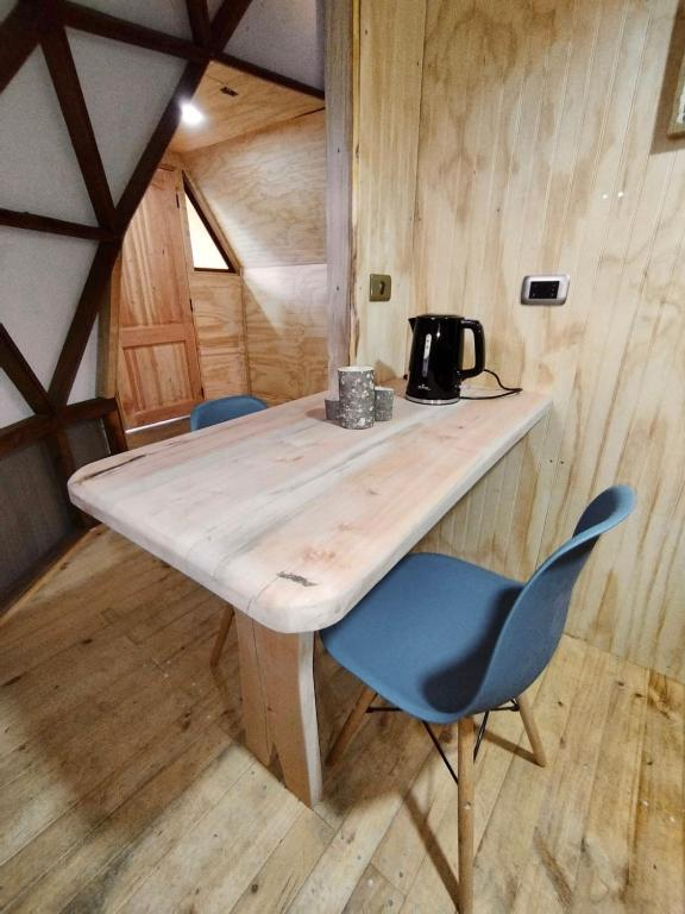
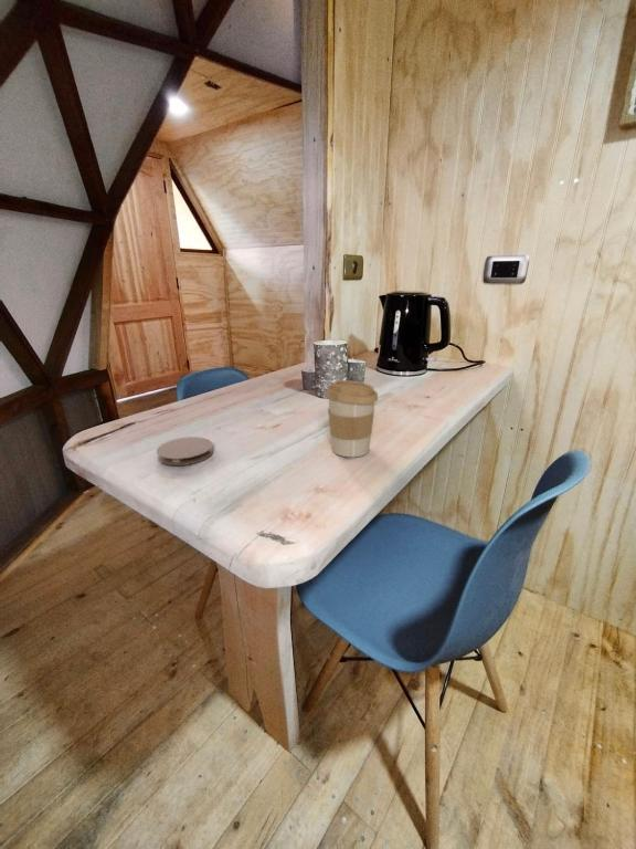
+ coffee cup [326,379,379,459]
+ coaster [156,436,214,467]
